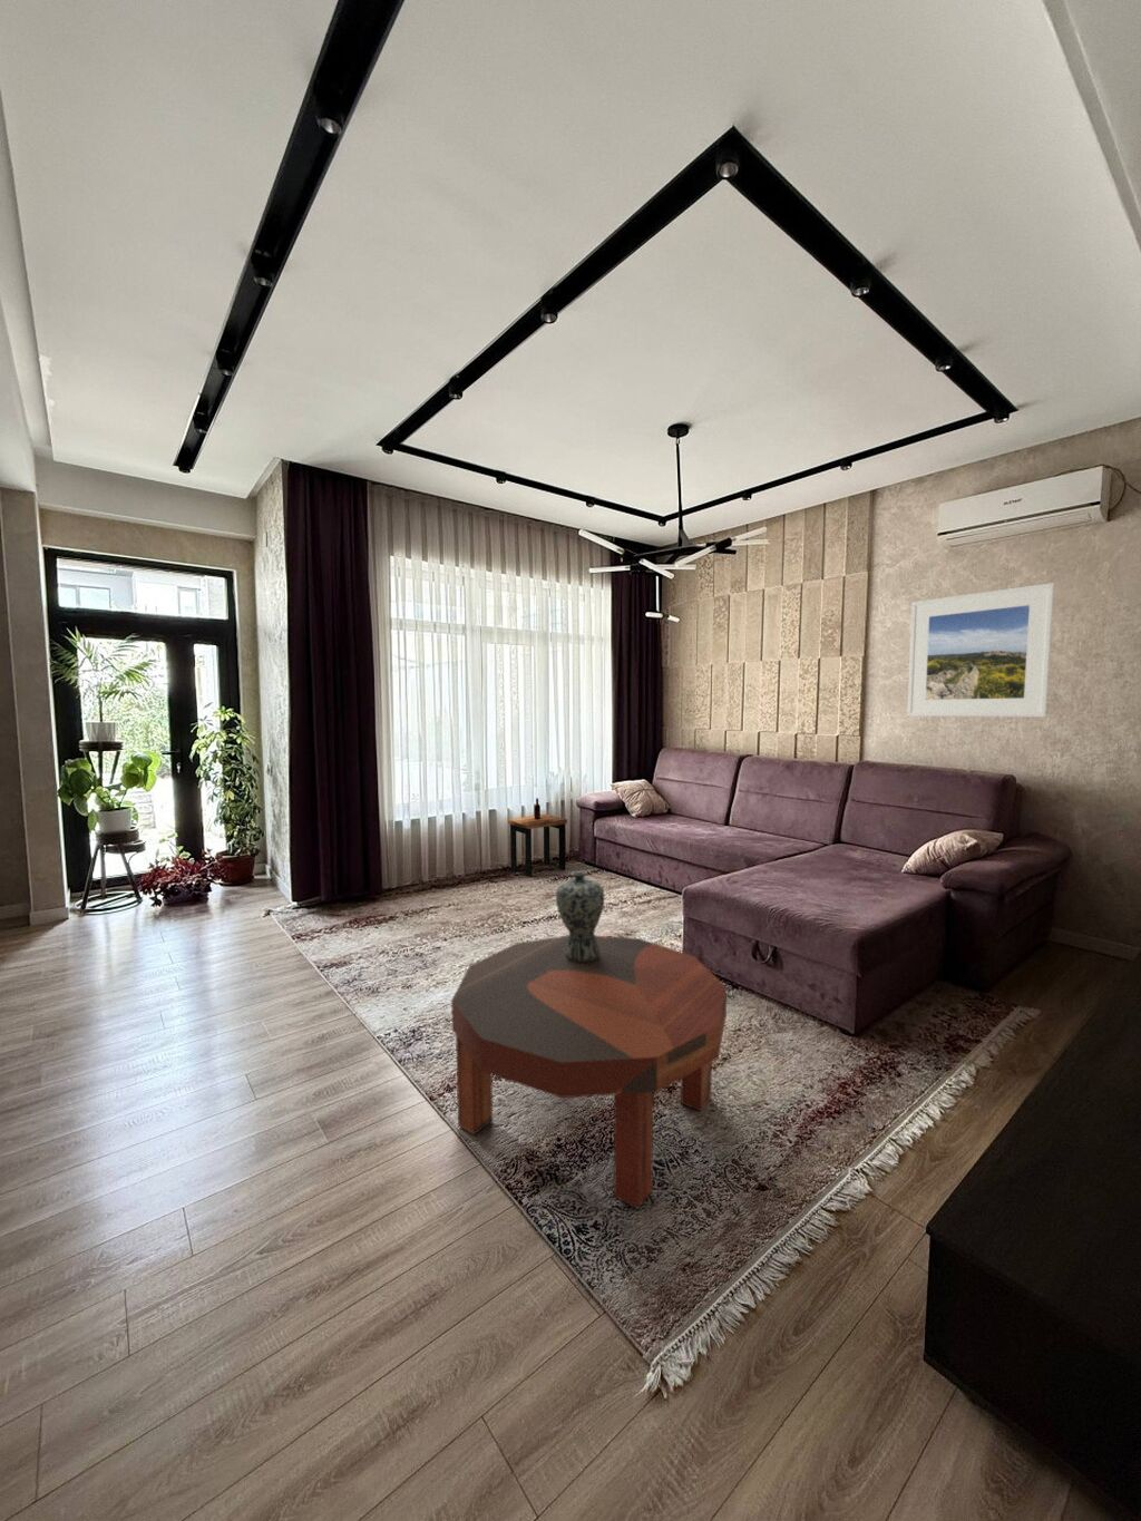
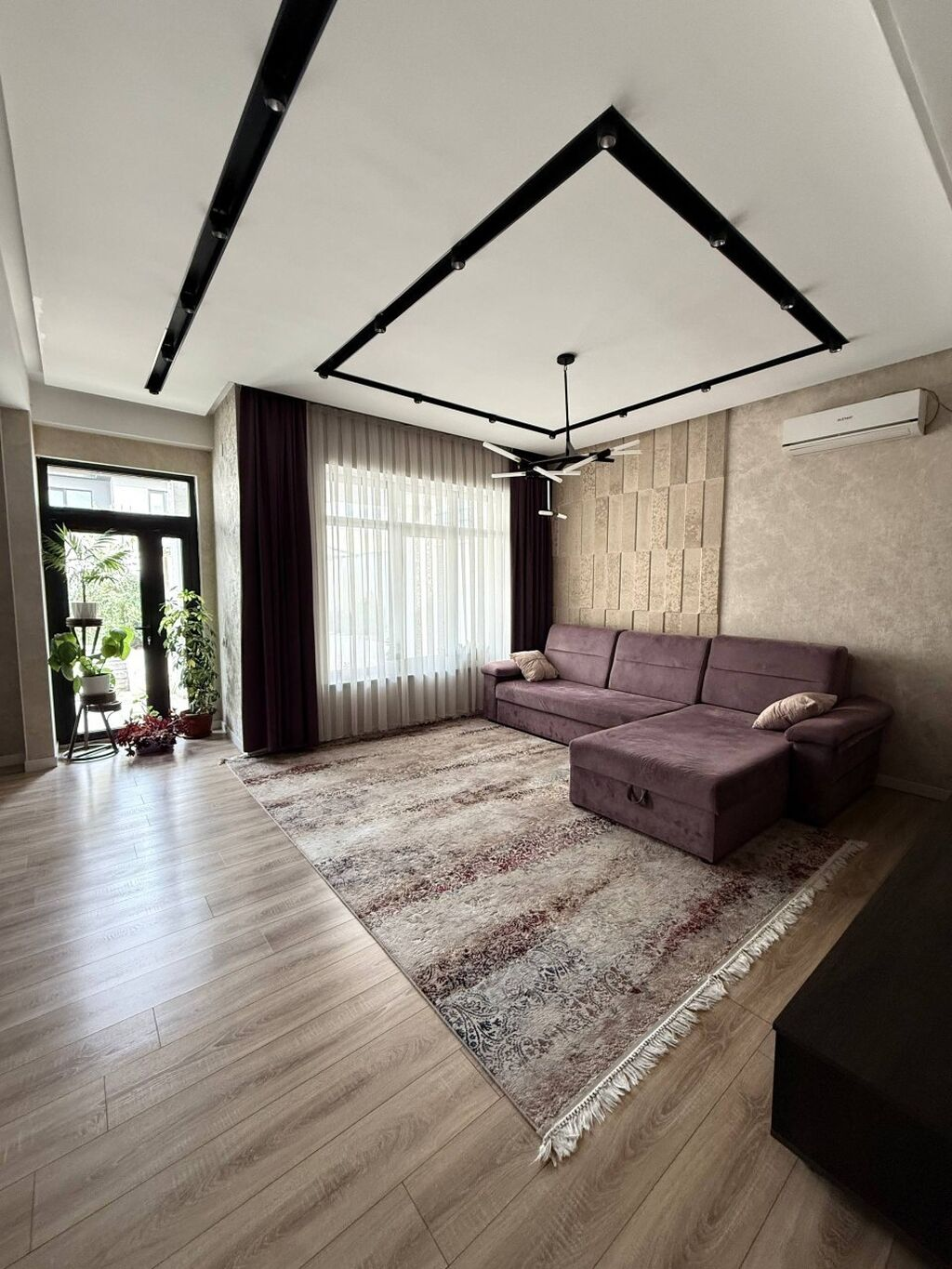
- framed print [906,581,1056,718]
- side table [507,797,568,879]
- coffee table [451,934,728,1211]
- vase [555,870,605,961]
